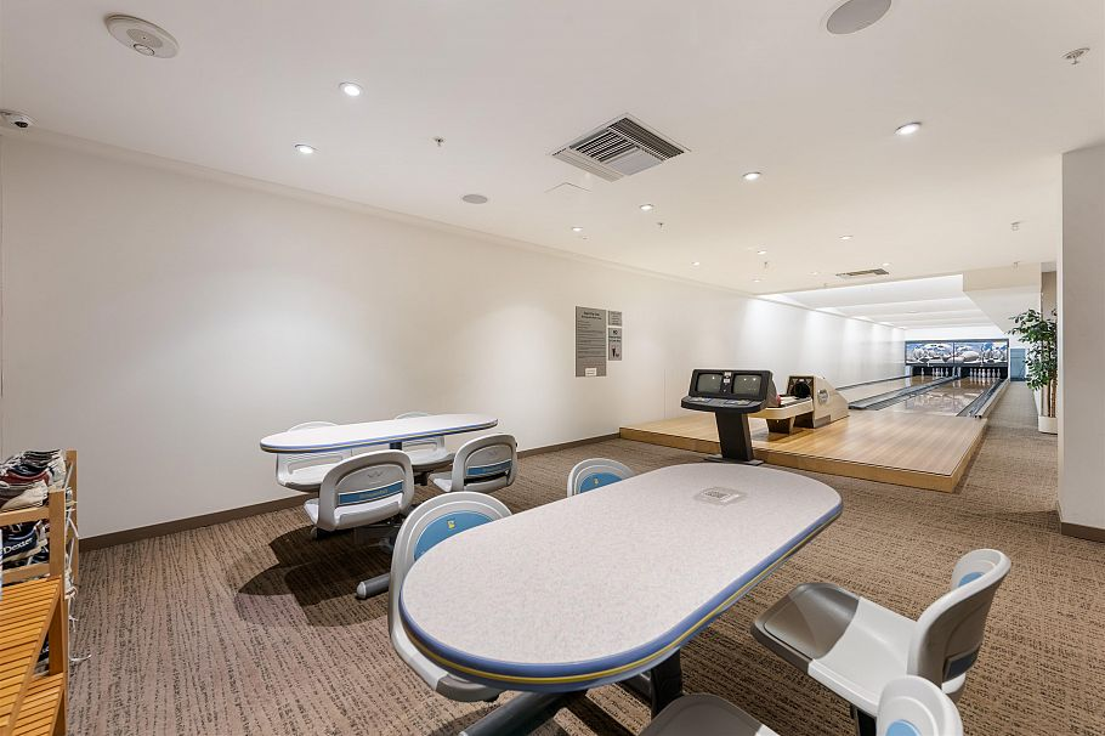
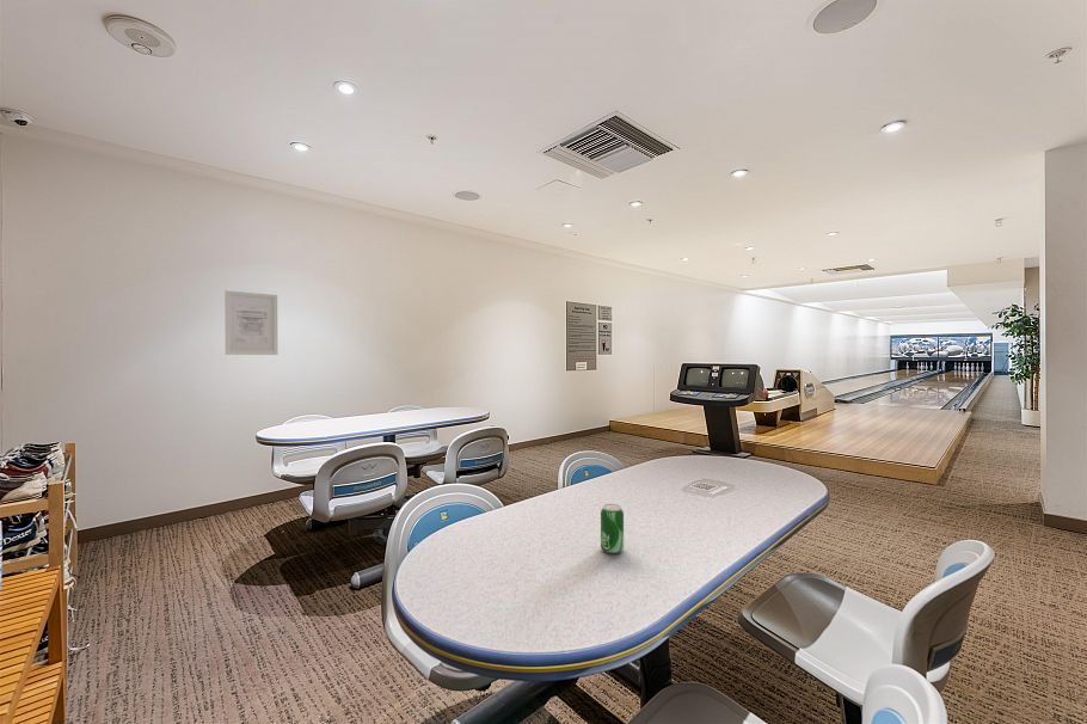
+ soda can [600,503,625,554]
+ wall art [223,289,278,356]
